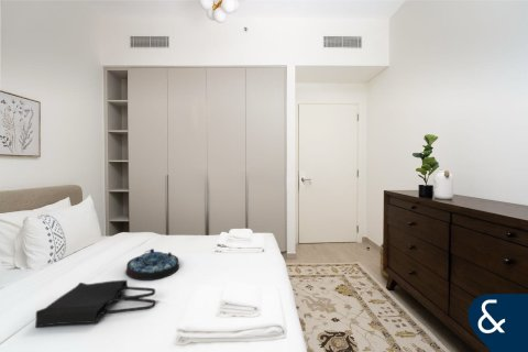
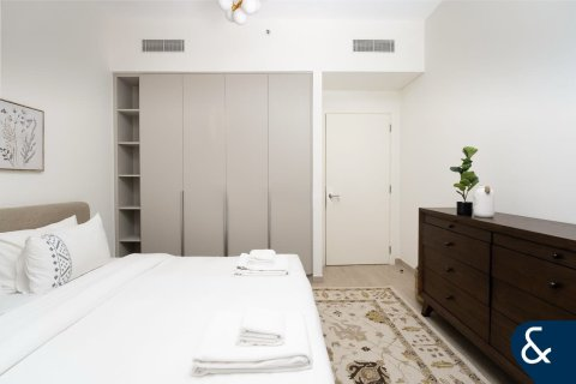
- tote bag [34,278,156,329]
- serving tray [124,248,180,282]
